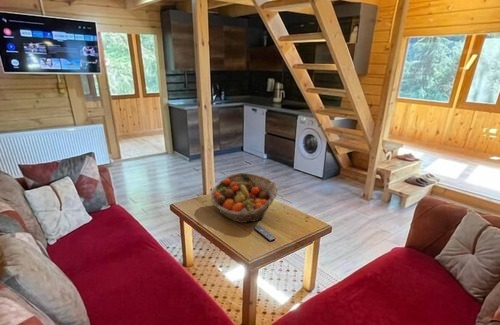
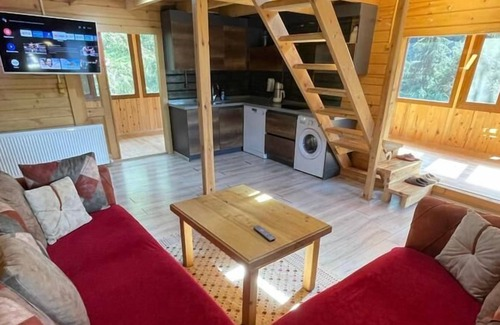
- fruit basket [210,172,279,224]
